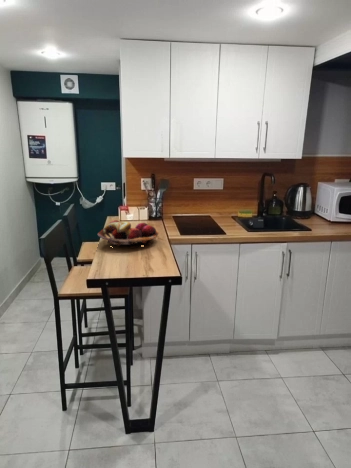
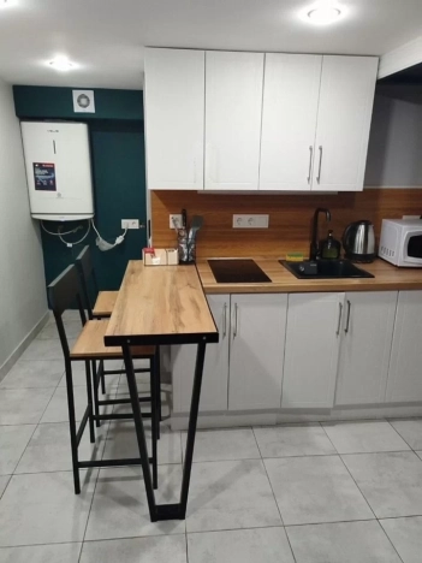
- fruit basket [97,219,159,249]
